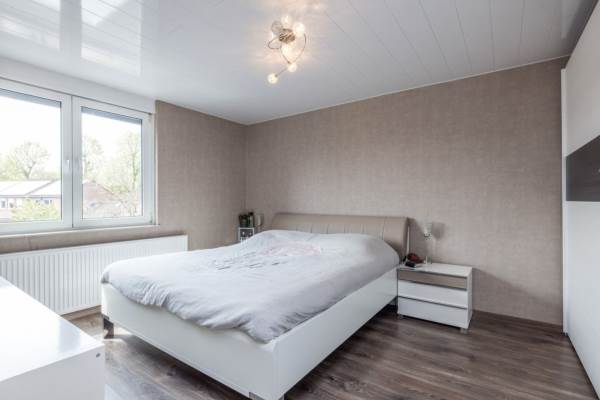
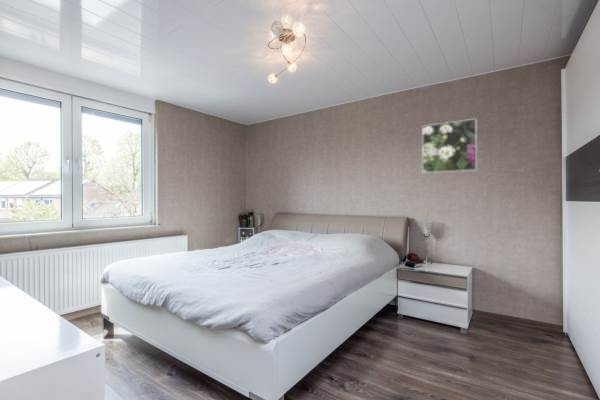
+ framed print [421,118,478,174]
